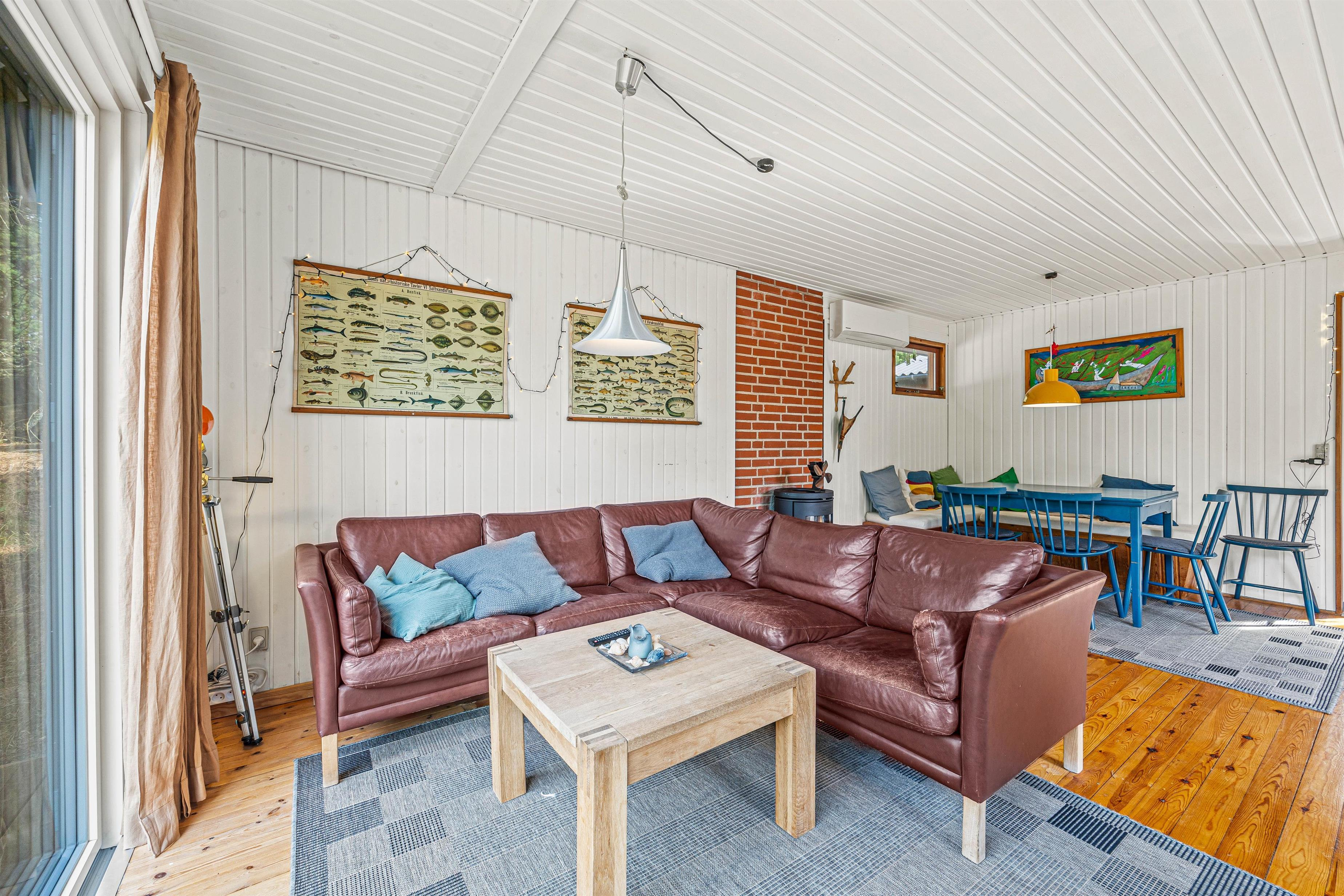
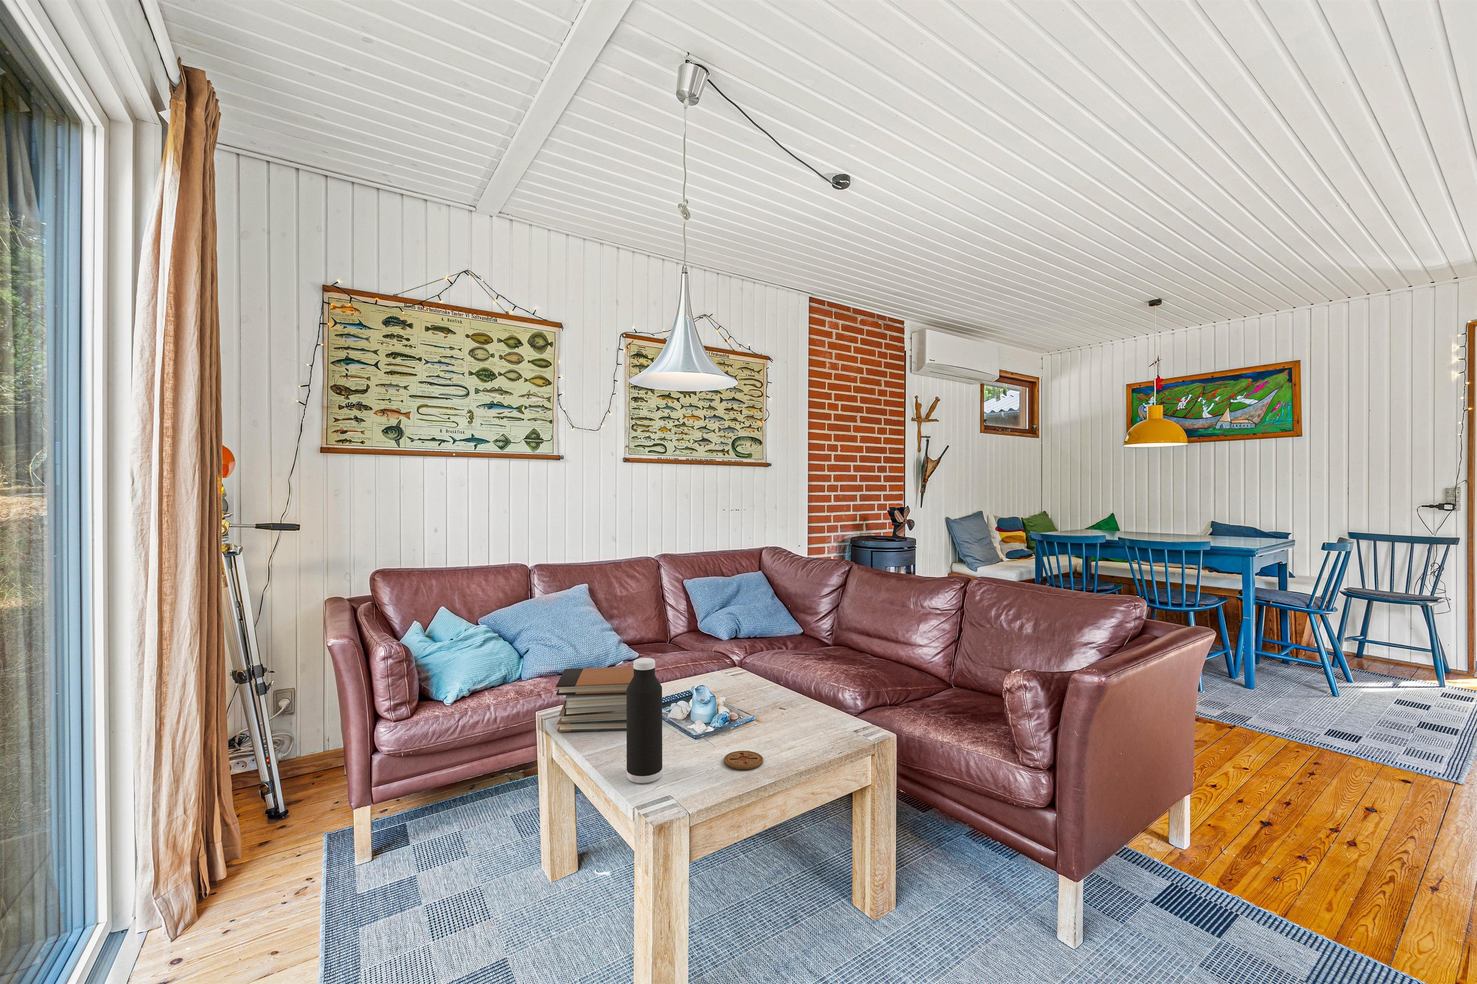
+ water bottle [626,658,663,783]
+ coaster [723,750,764,770]
+ book stack [556,667,634,733]
